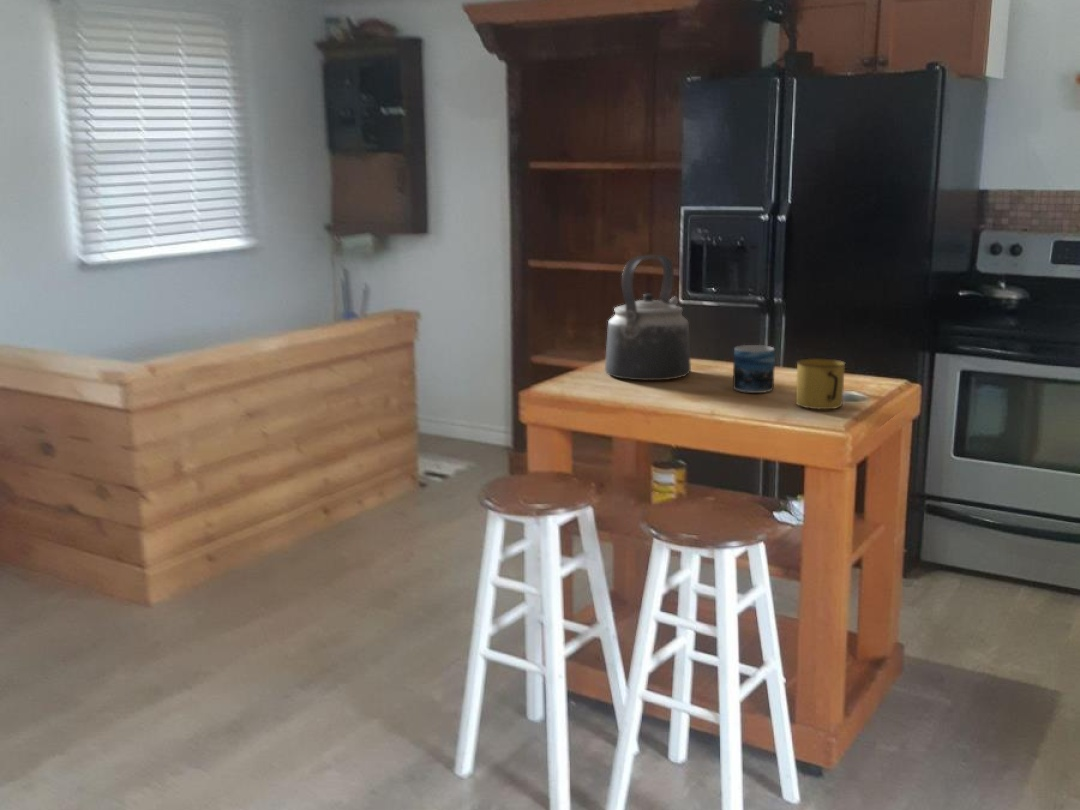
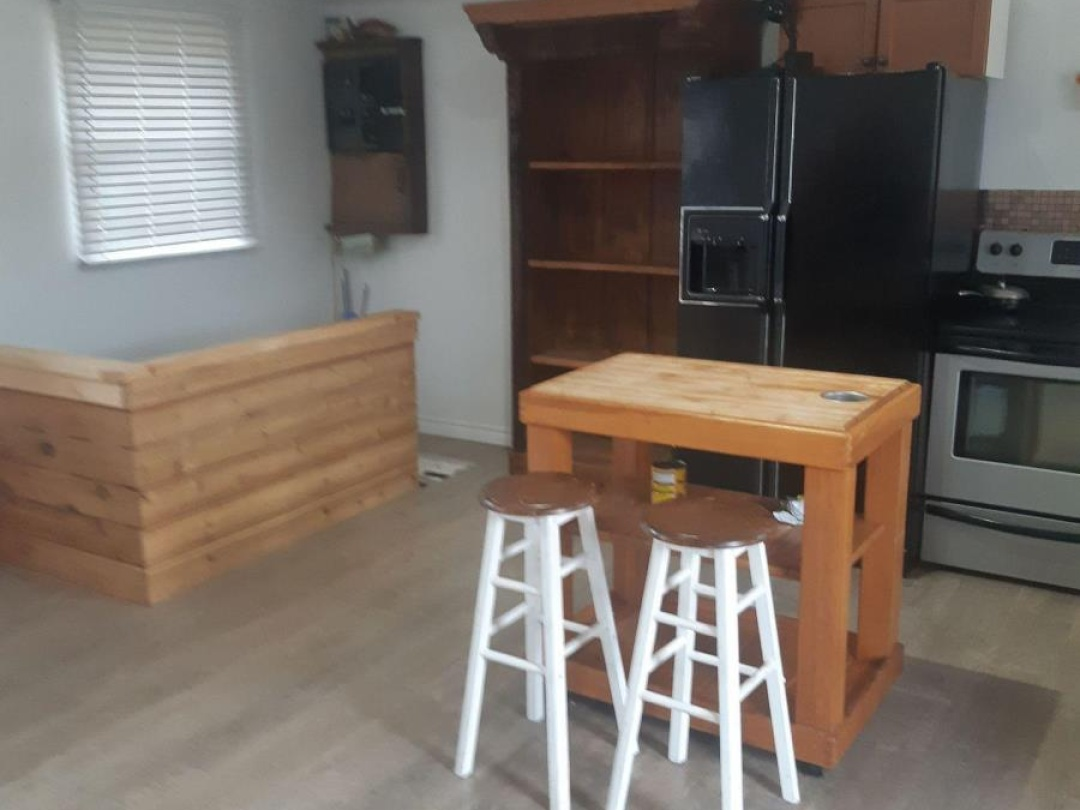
- kettle [604,254,692,381]
- mug [795,357,847,410]
- mug [732,344,776,394]
